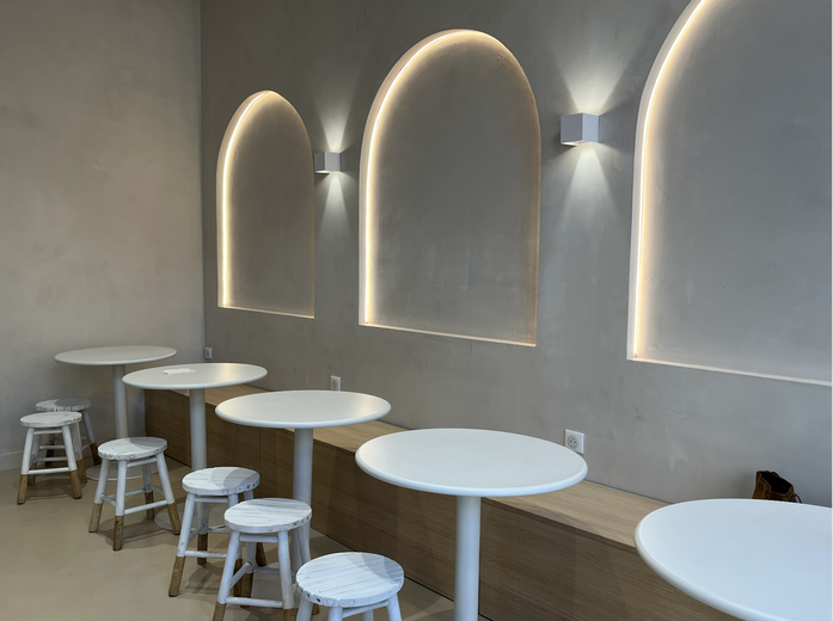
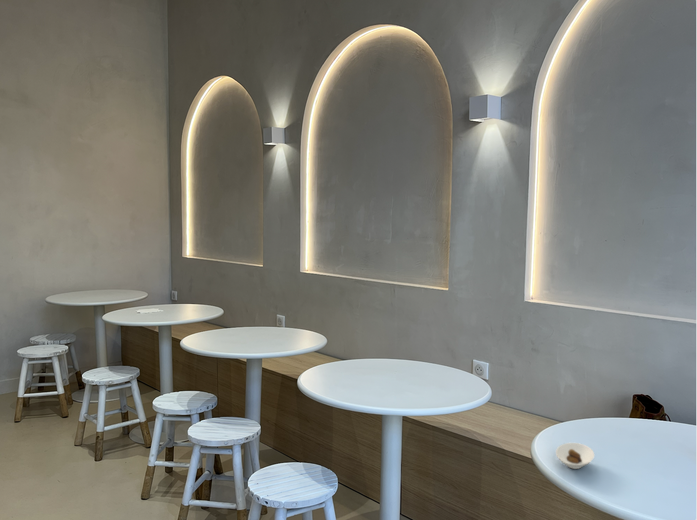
+ saucer [555,442,595,470]
